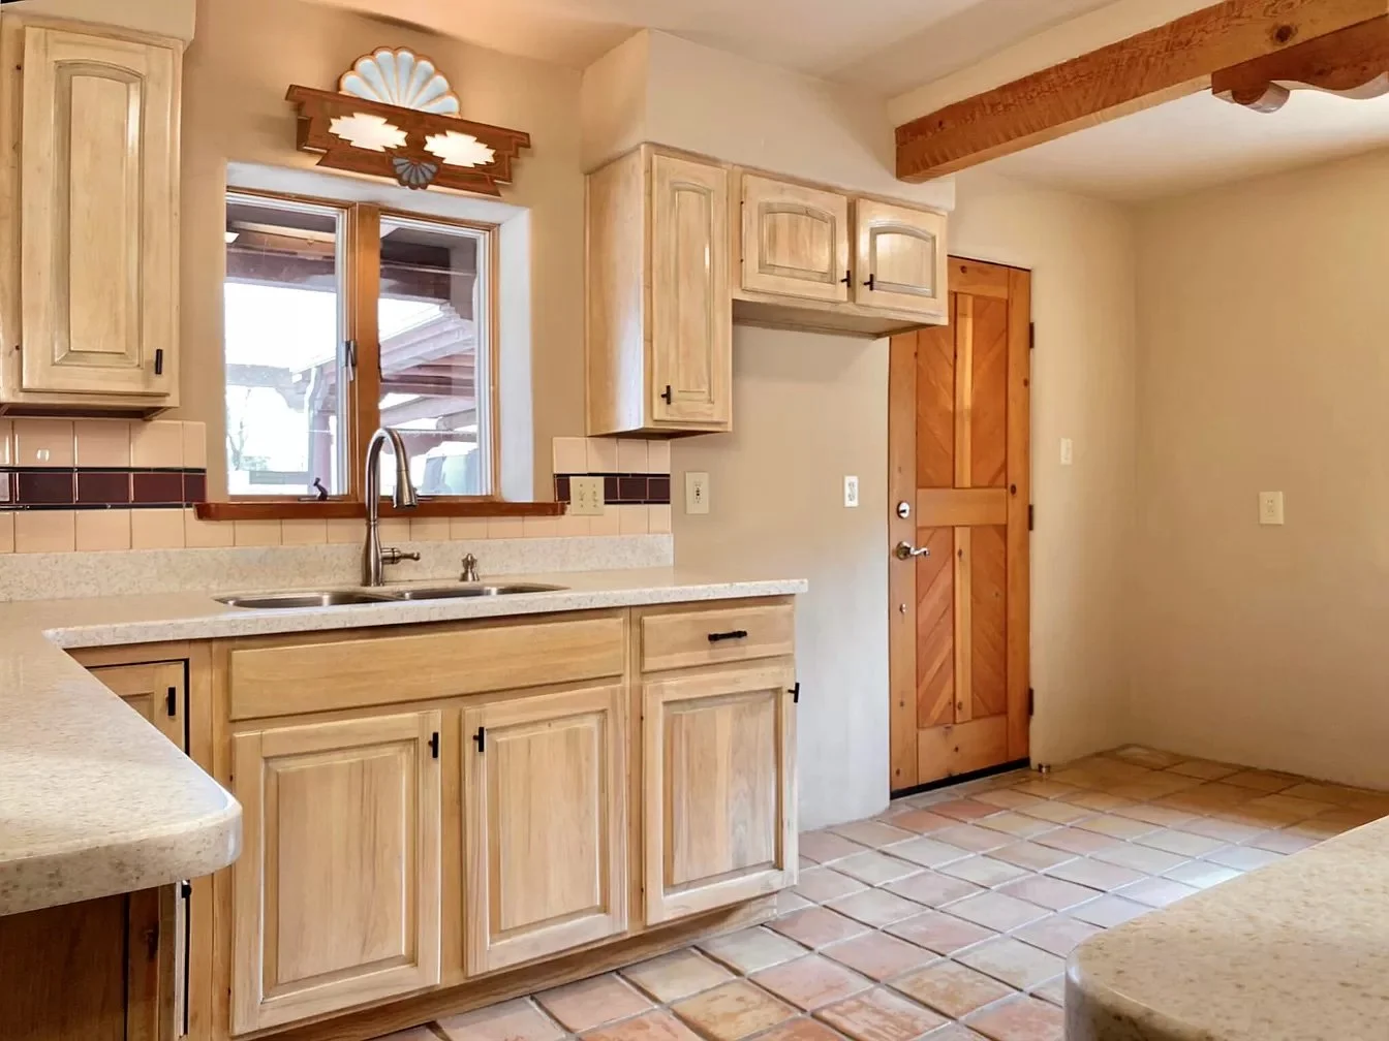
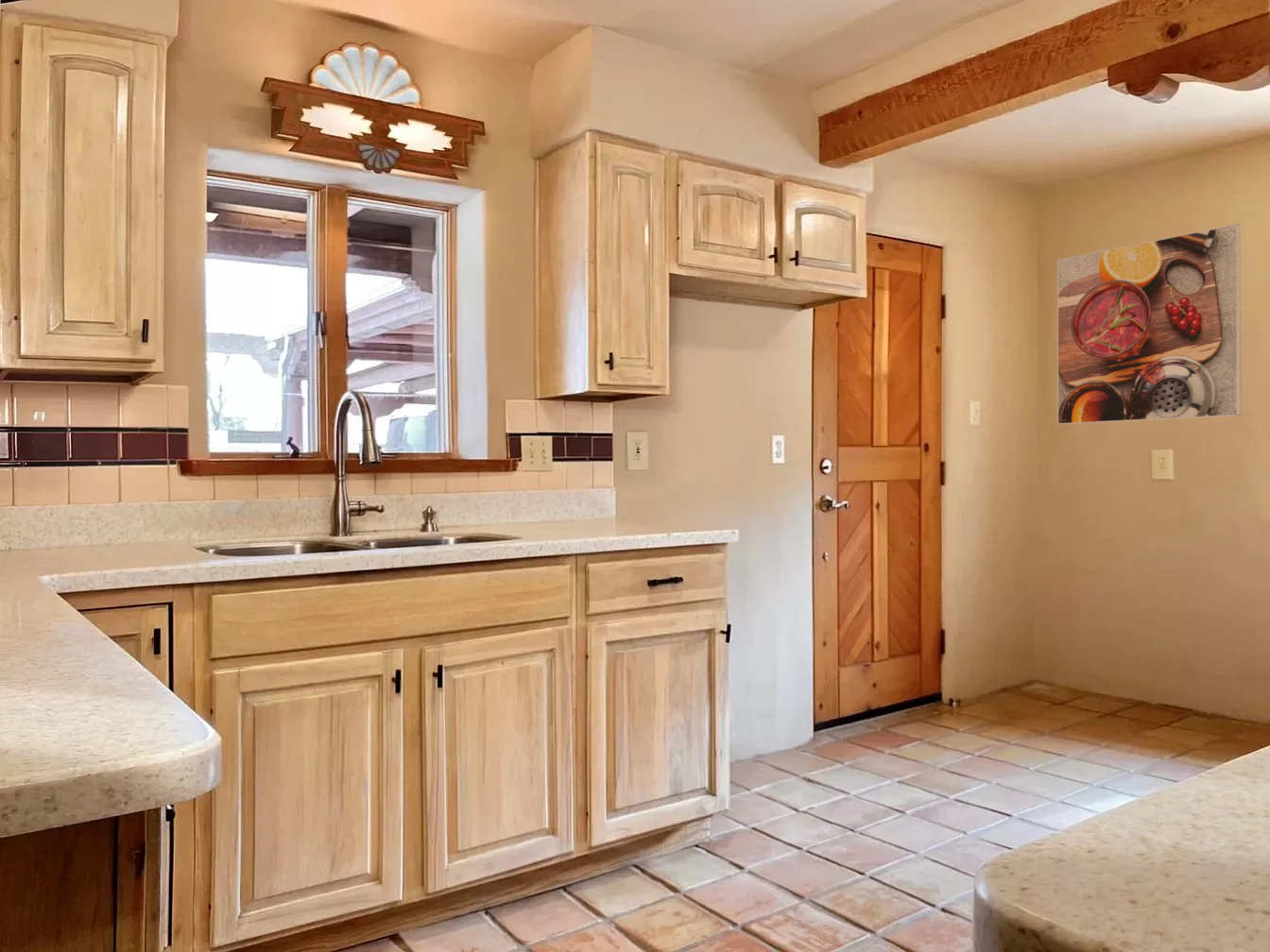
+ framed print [1056,223,1242,426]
